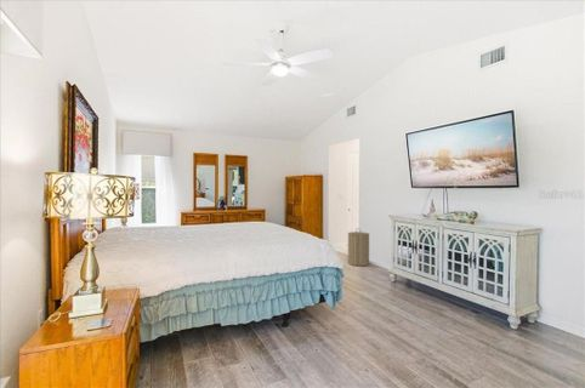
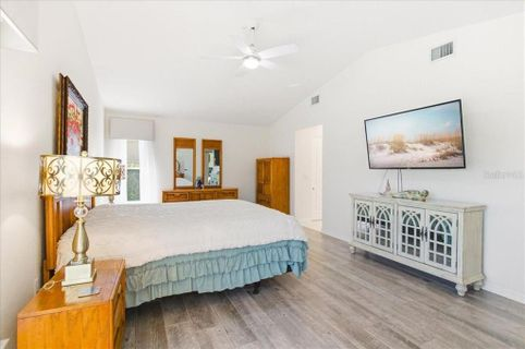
- laundry hamper [347,227,370,267]
